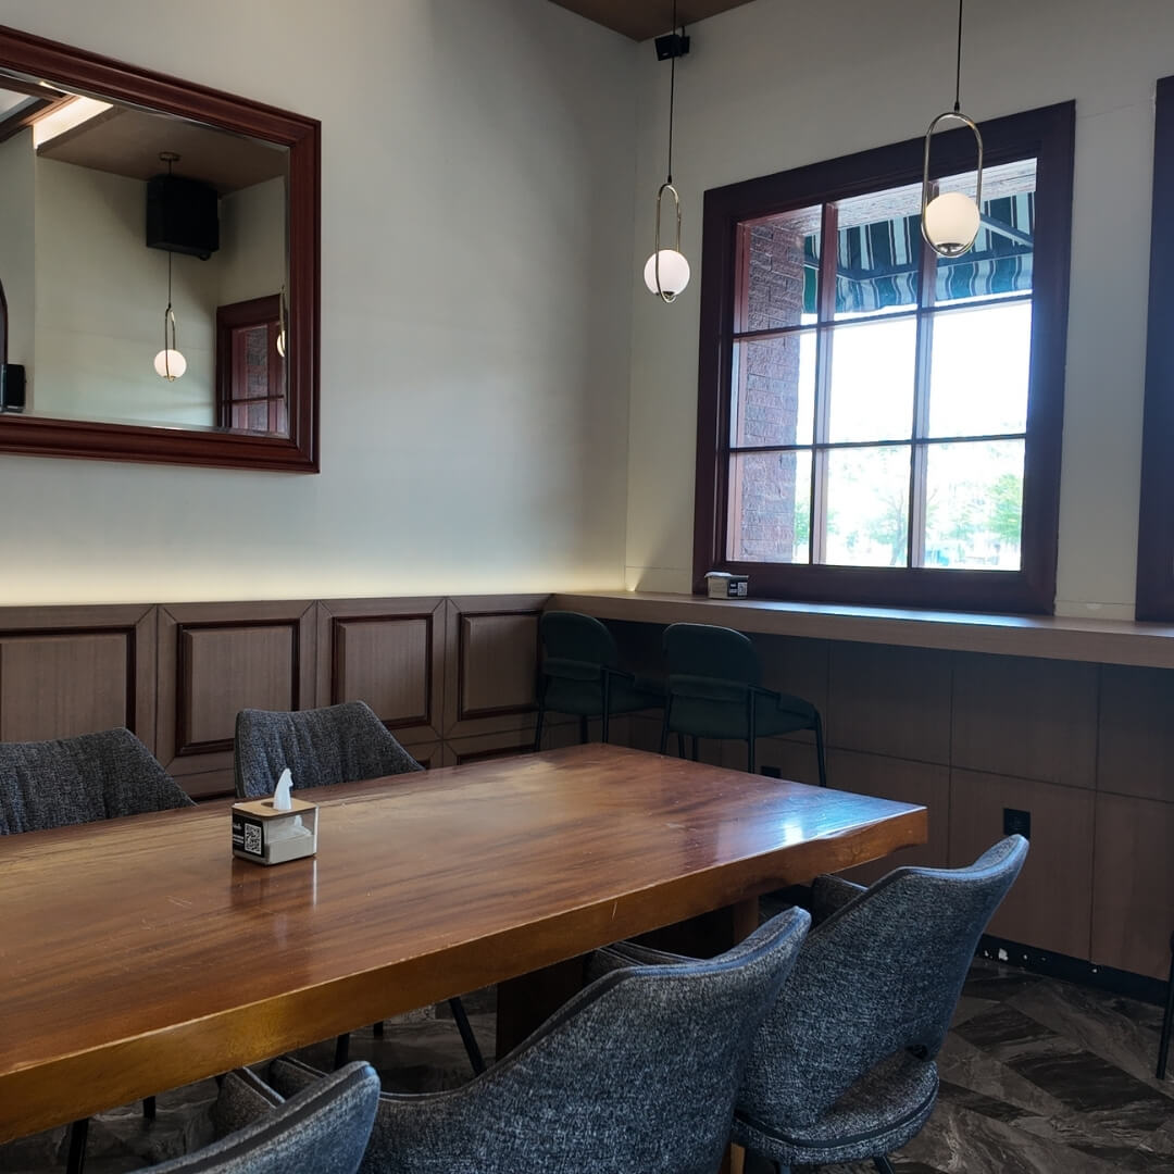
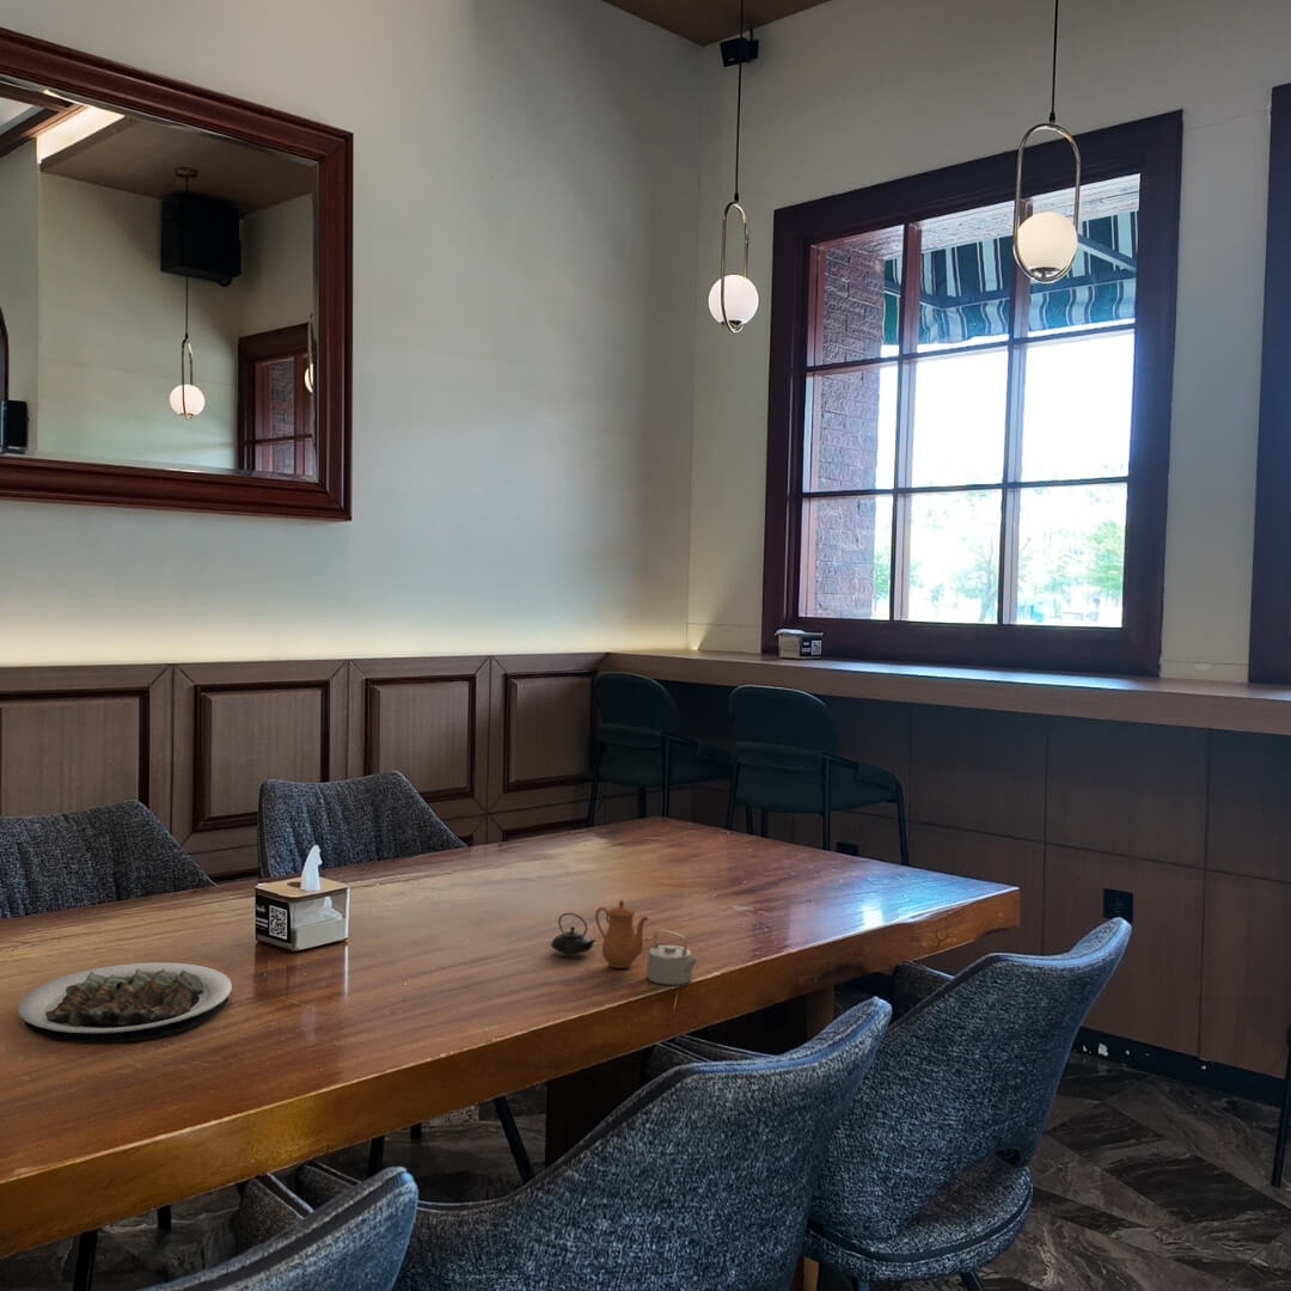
+ plate [17,961,233,1042]
+ teapot [550,899,699,986]
